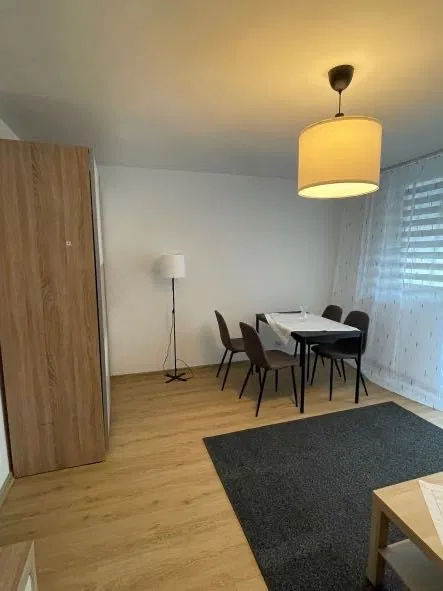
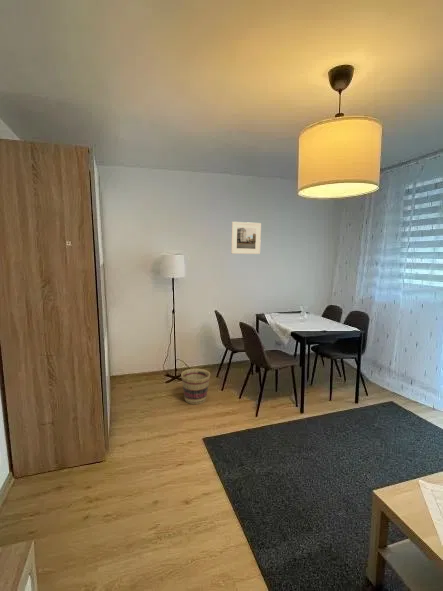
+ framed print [230,221,262,255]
+ basket [180,368,211,405]
